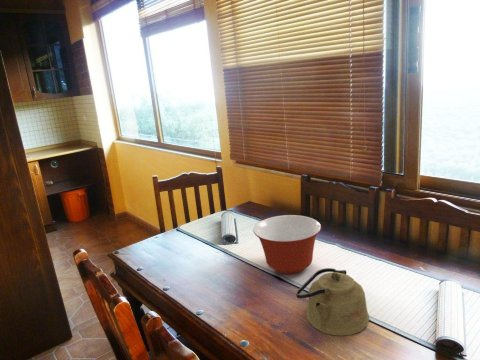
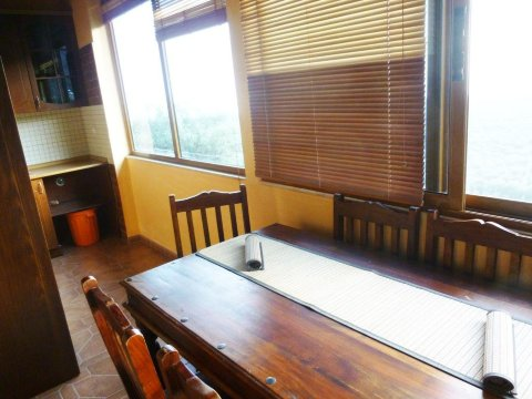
- kettle [295,267,370,336]
- mixing bowl [252,214,322,275]
